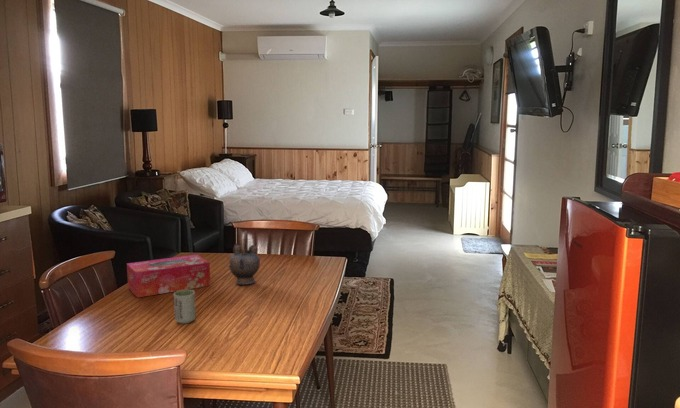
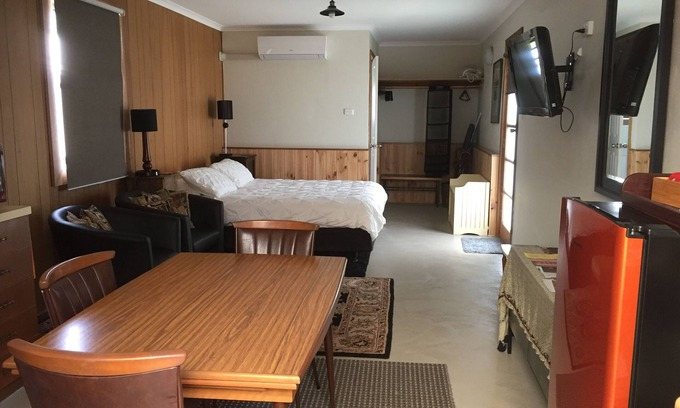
- cup [173,289,197,325]
- tissue box [126,254,211,298]
- teapot [228,230,261,286]
